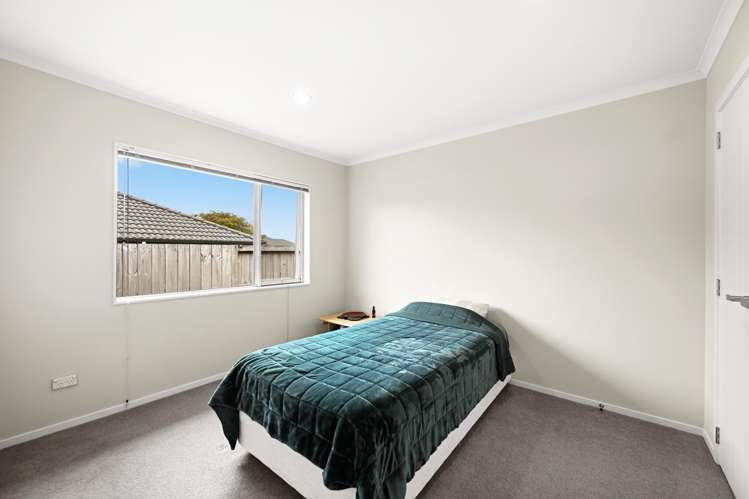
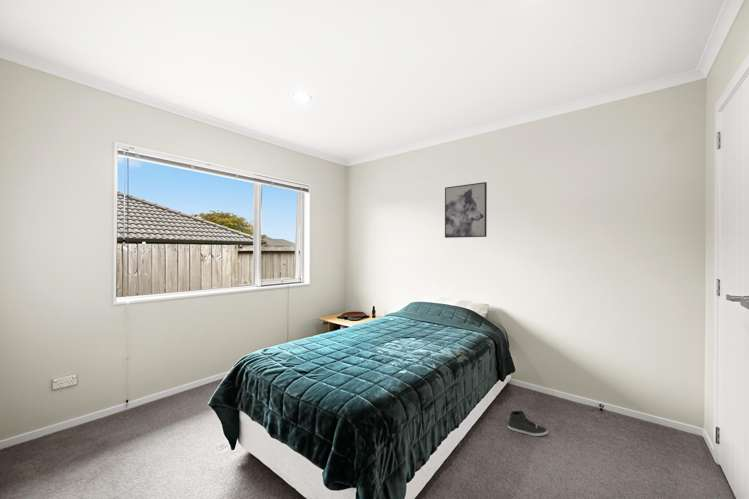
+ sneaker [507,410,549,437]
+ wall art [444,181,488,239]
